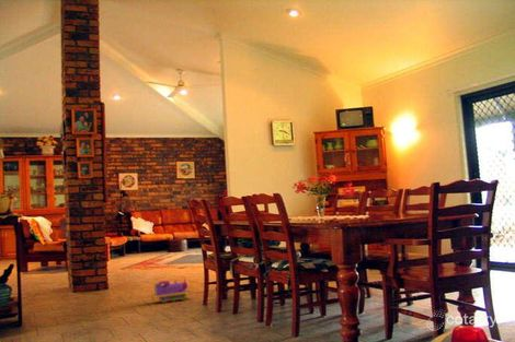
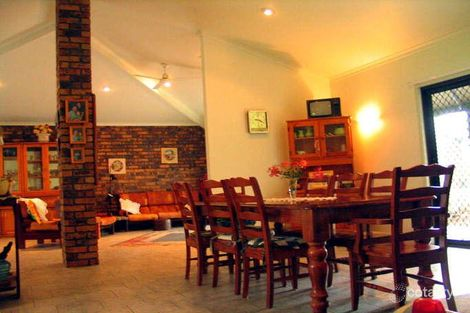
- toy train [151,278,194,304]
